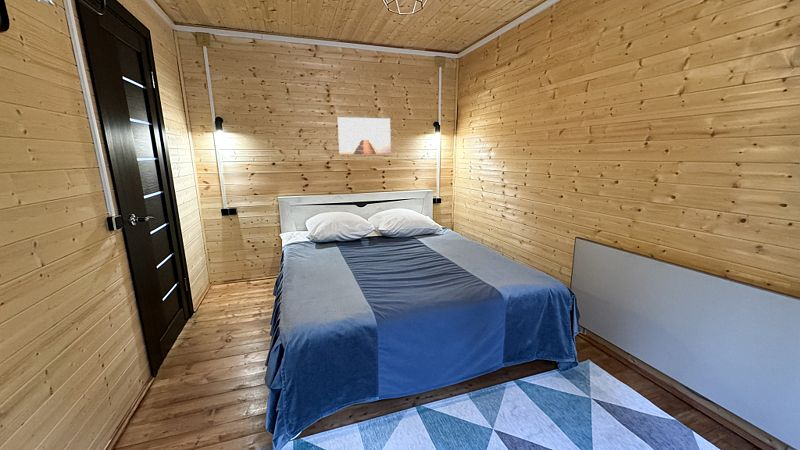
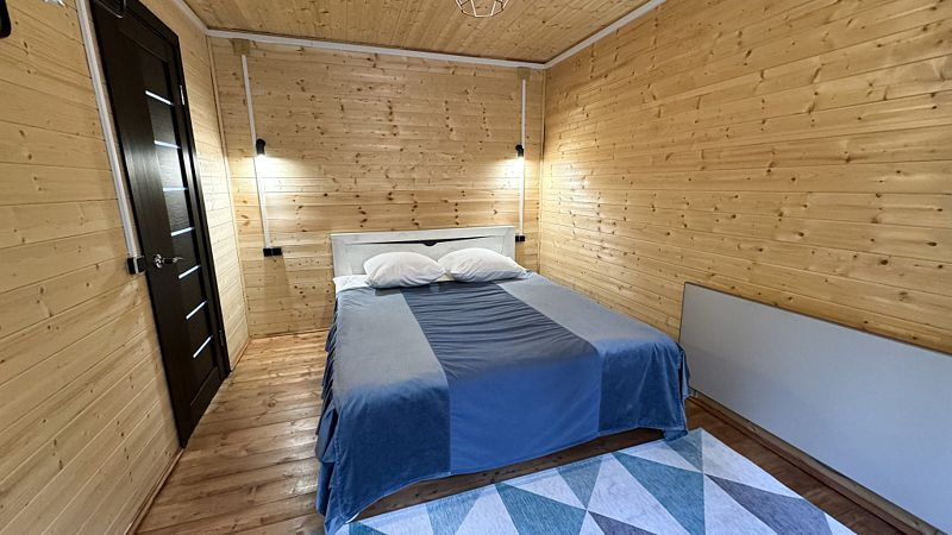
- wall art [337,116,392,155]
